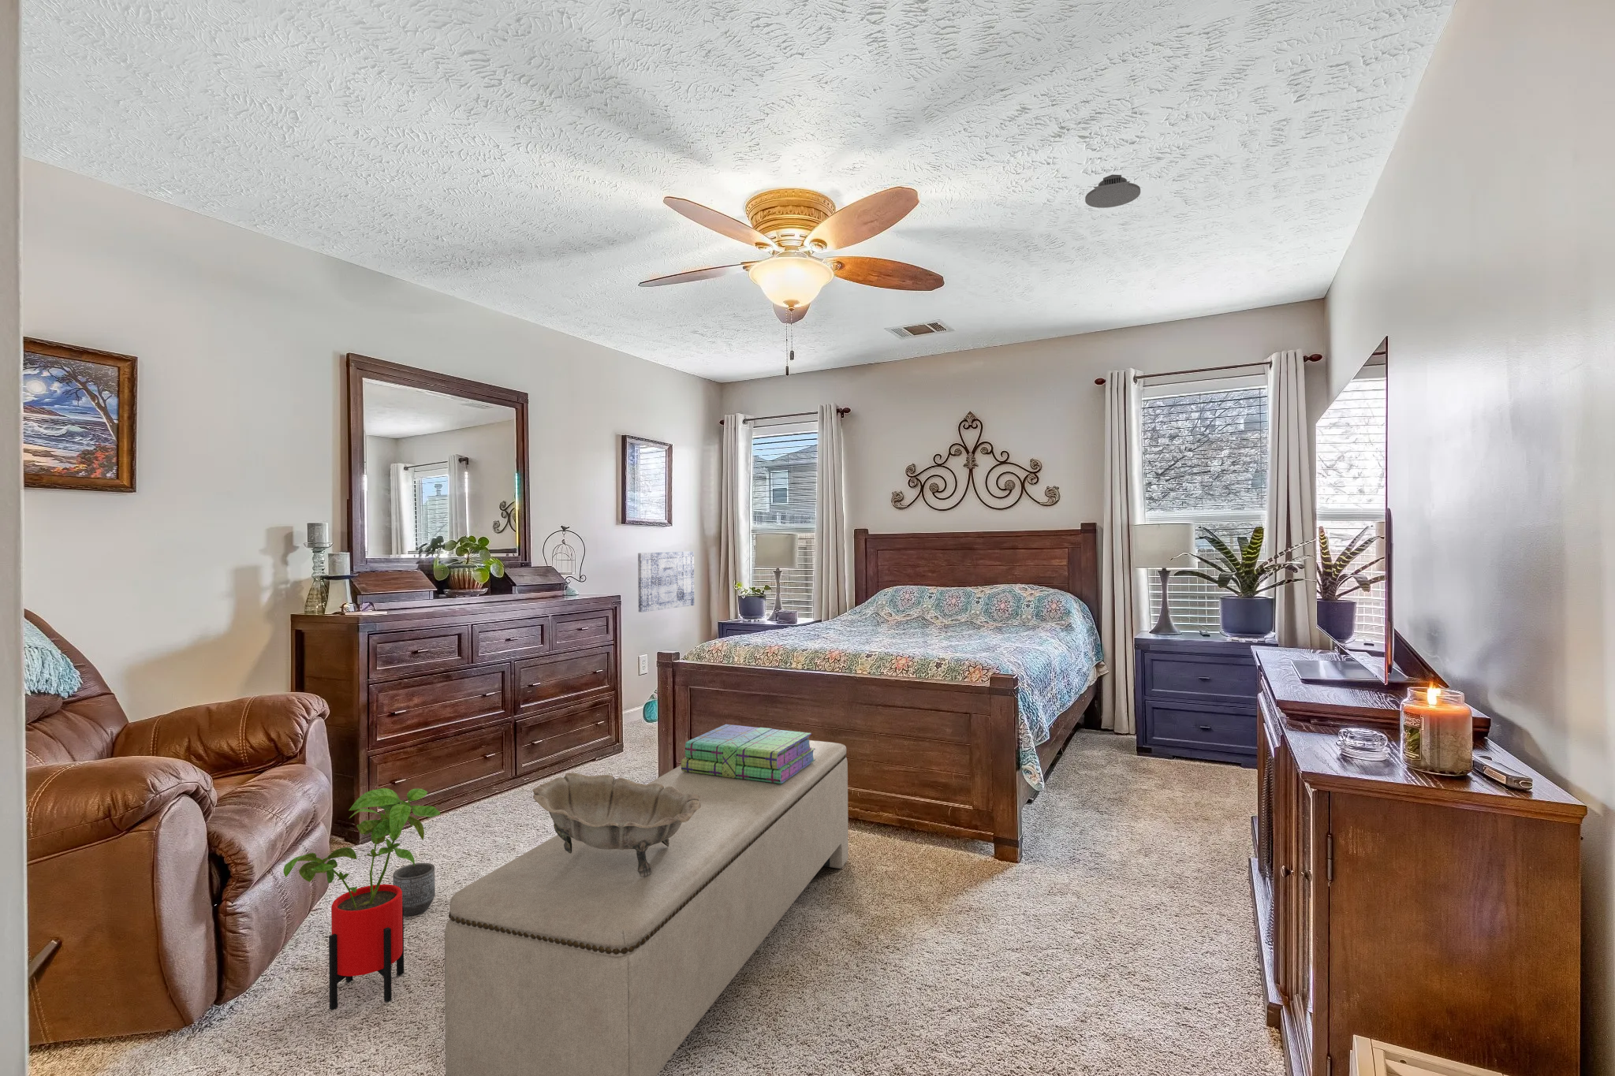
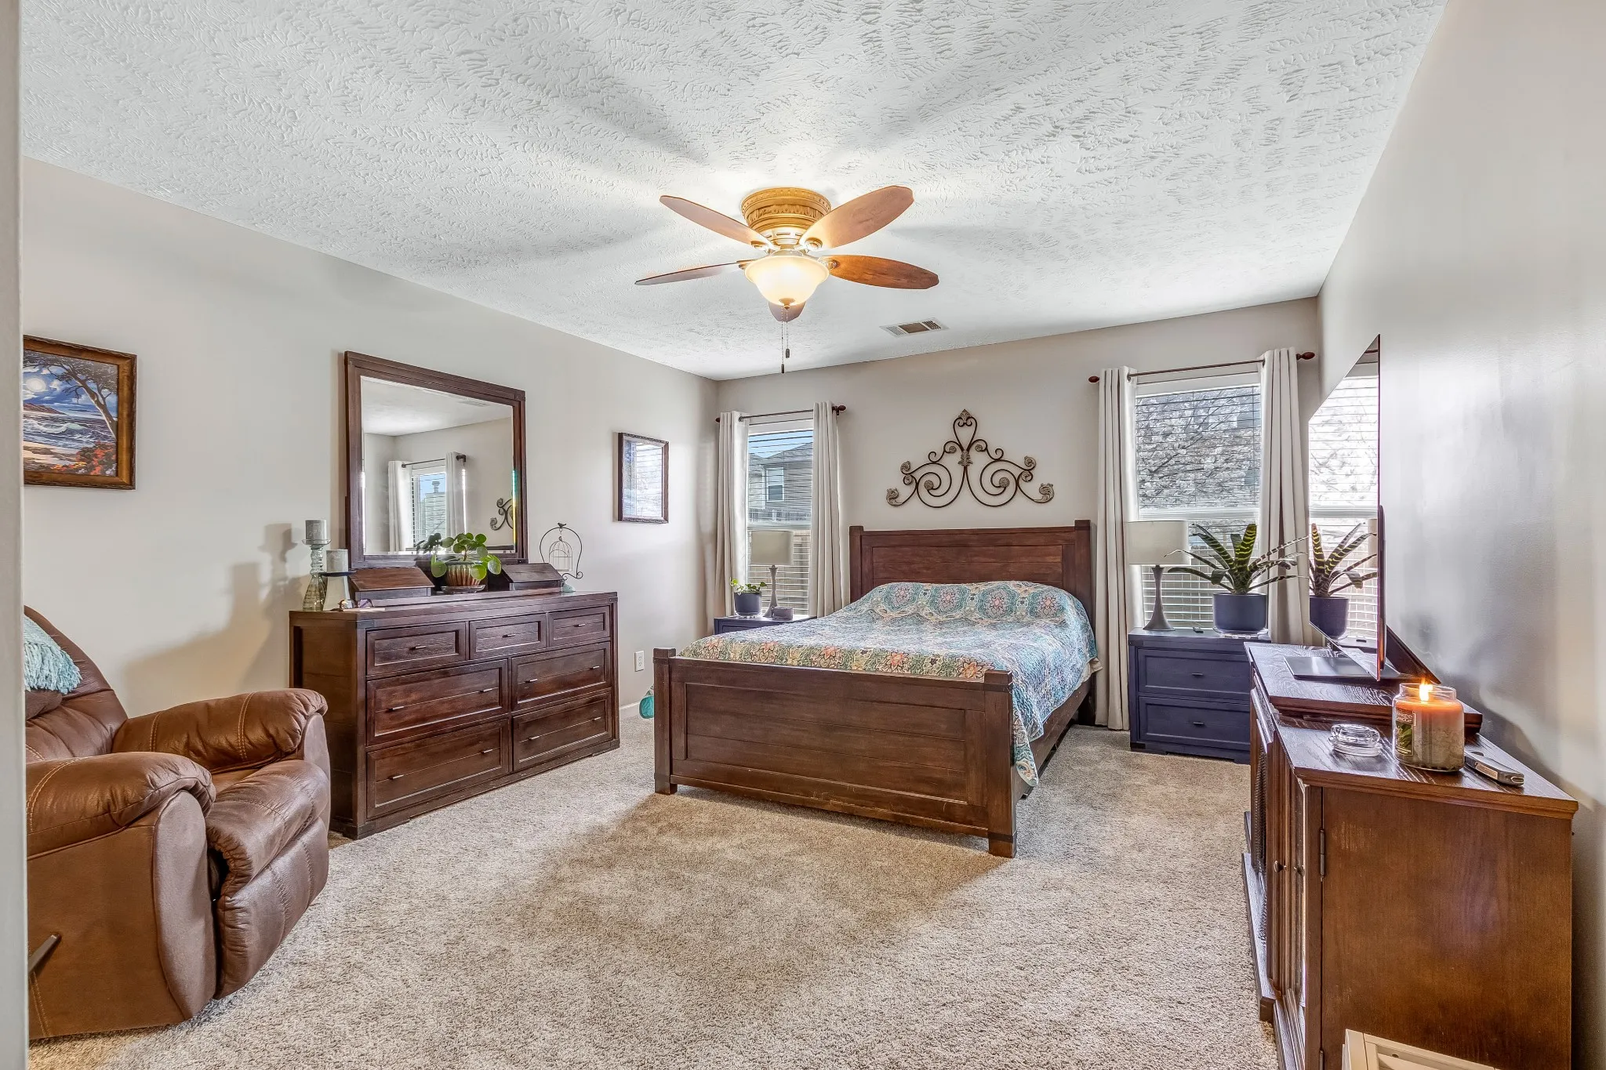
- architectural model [1084,173,1141,209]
- bench [444,740,849,1076]
- decorative bowl [531,772,701,878]
- wall art [638,551,695,614]
- planter [391,862,436,916]
- house plant [283,788,441,1011]
- stack of books [681,724,815,783]
